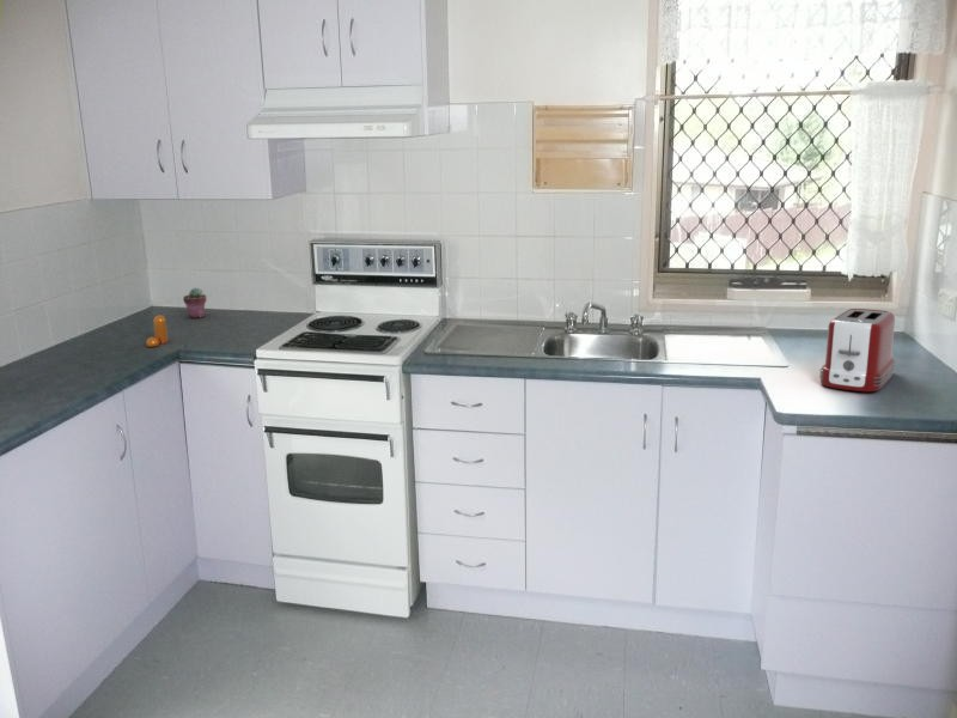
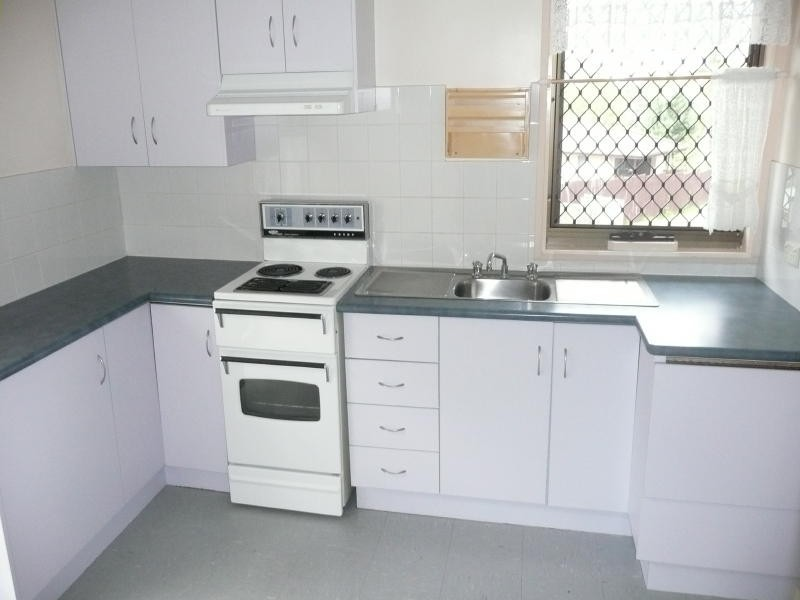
- potted succulent [182,287,207,320]
- pepper shaker [145,314,169,348]
- toaster [818,308,897,393]
